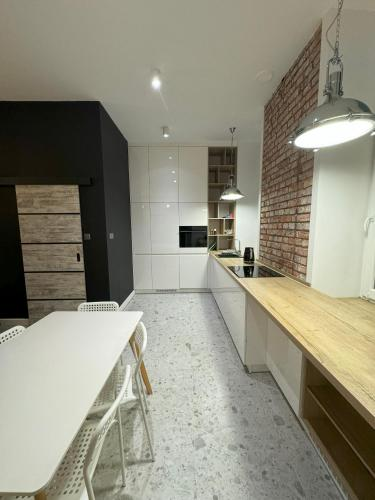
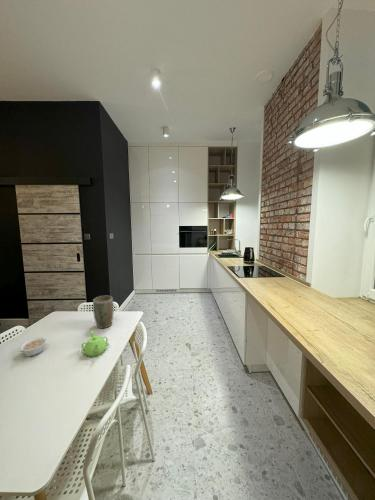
+ legume [18,336,48,357]
+ plant pot [92,295,115,329]
+ teapot [80,330,110,357]
